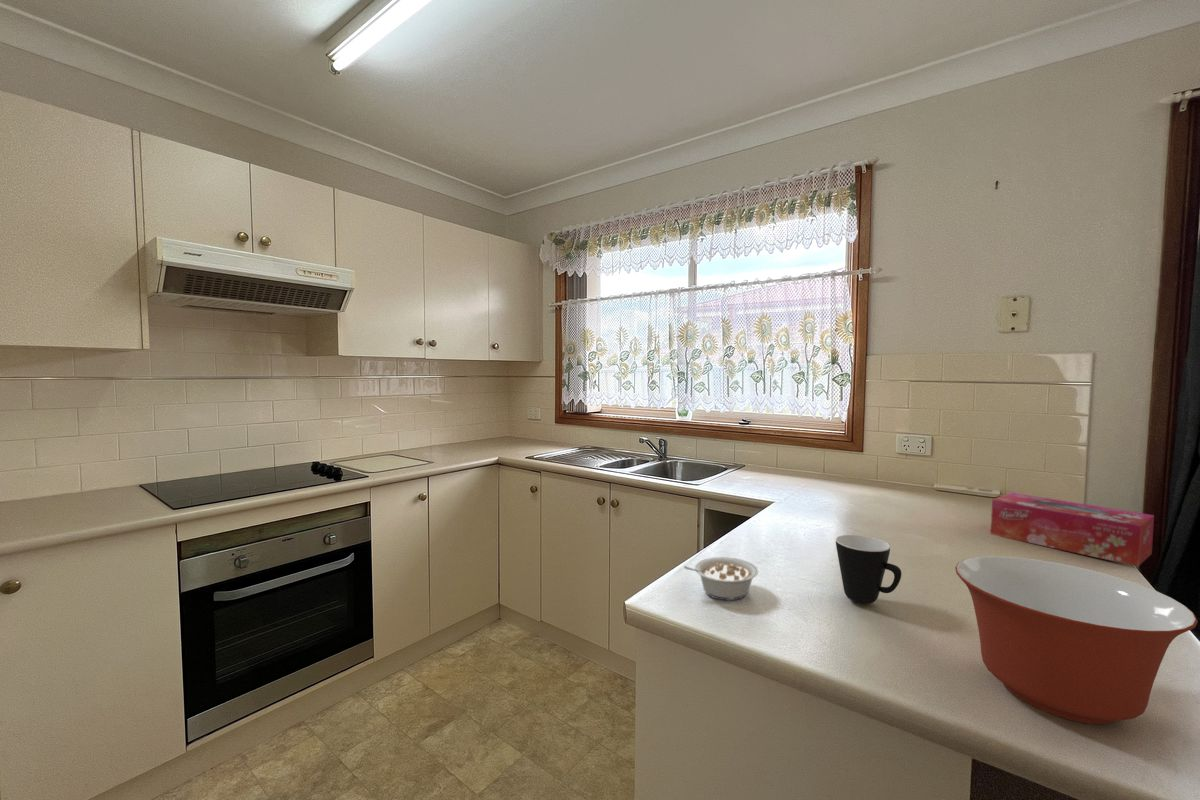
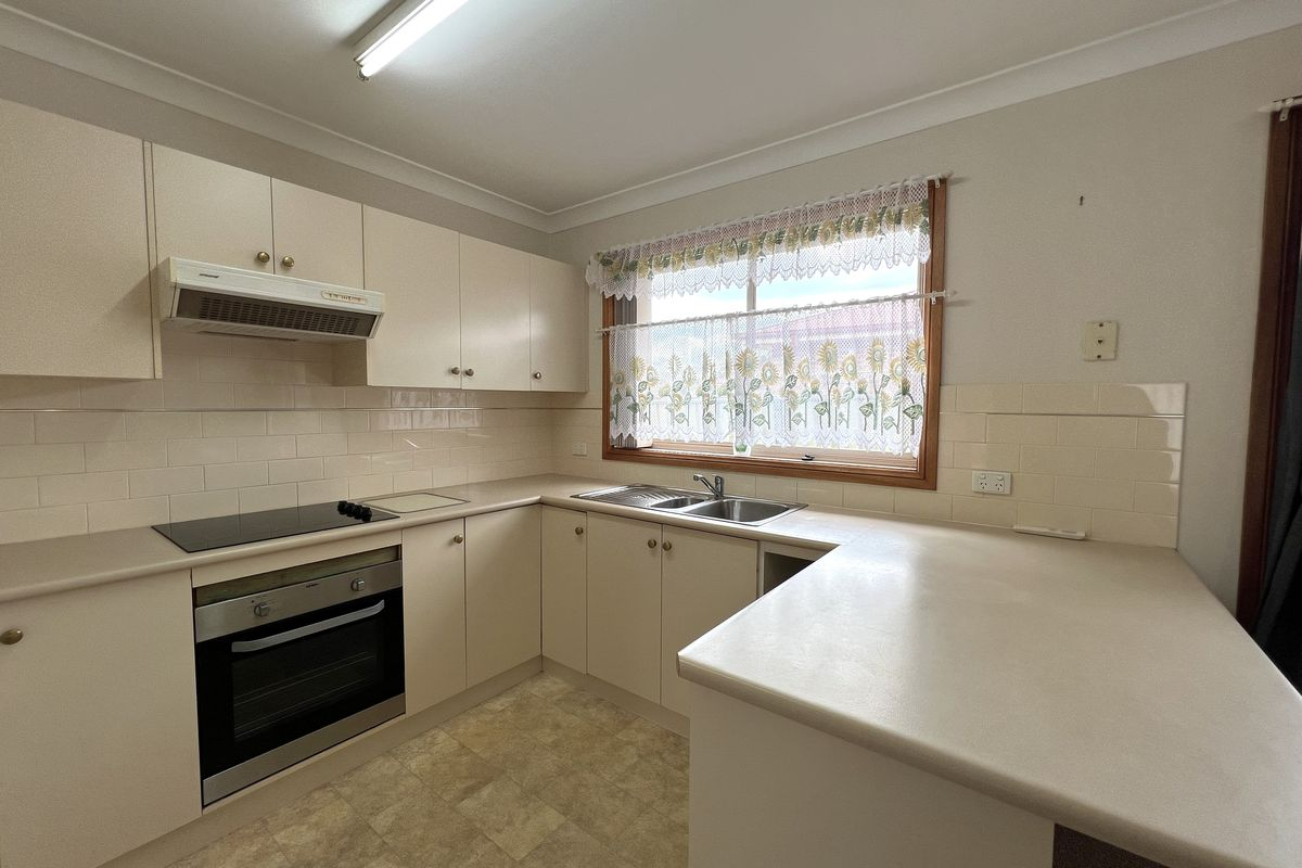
- mug [835,534,903,605]
- mixing bowl [954,555,1199,725]
- tissue box [990,492,1155,567]
- legume [682,556,759,601]
